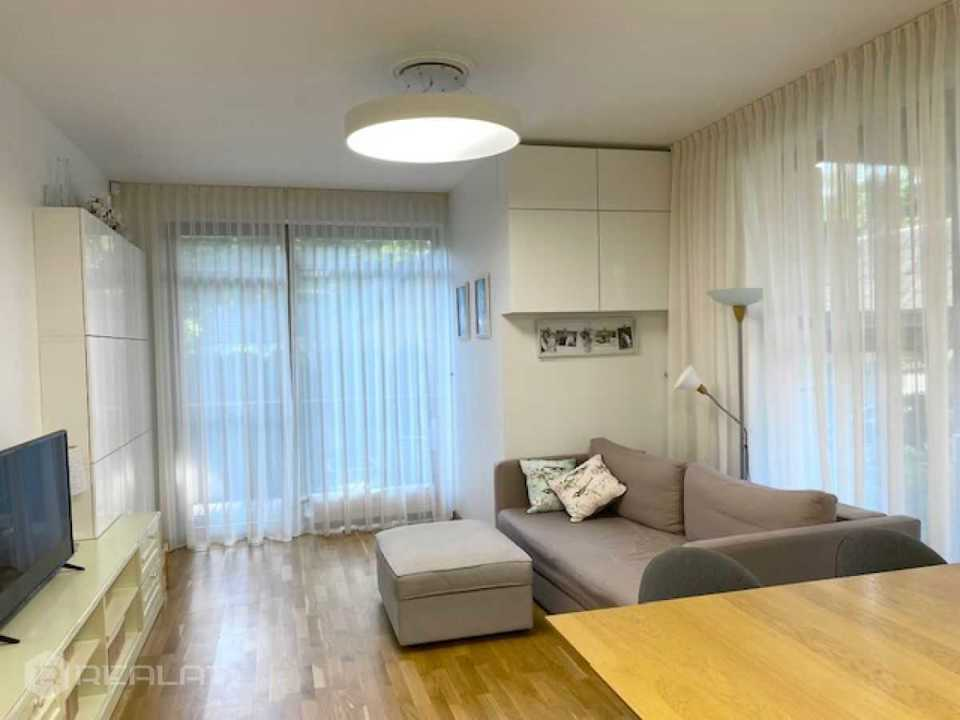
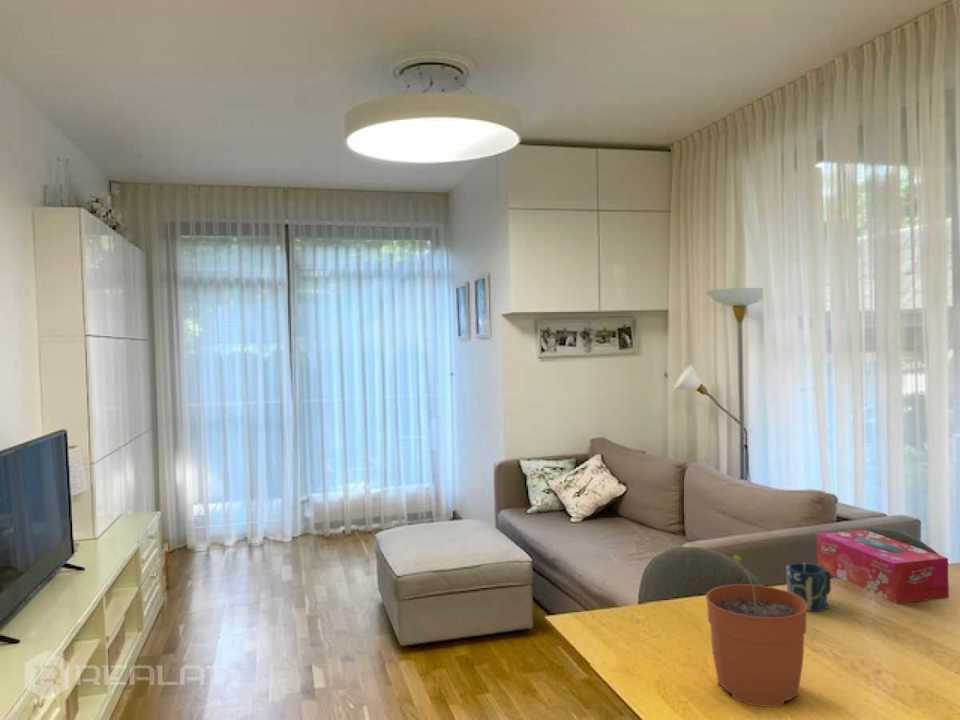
+ cup [786,562,832,612]
+ tissue box [816,528,950,605]
+ plant pot [705,554,808,708]
